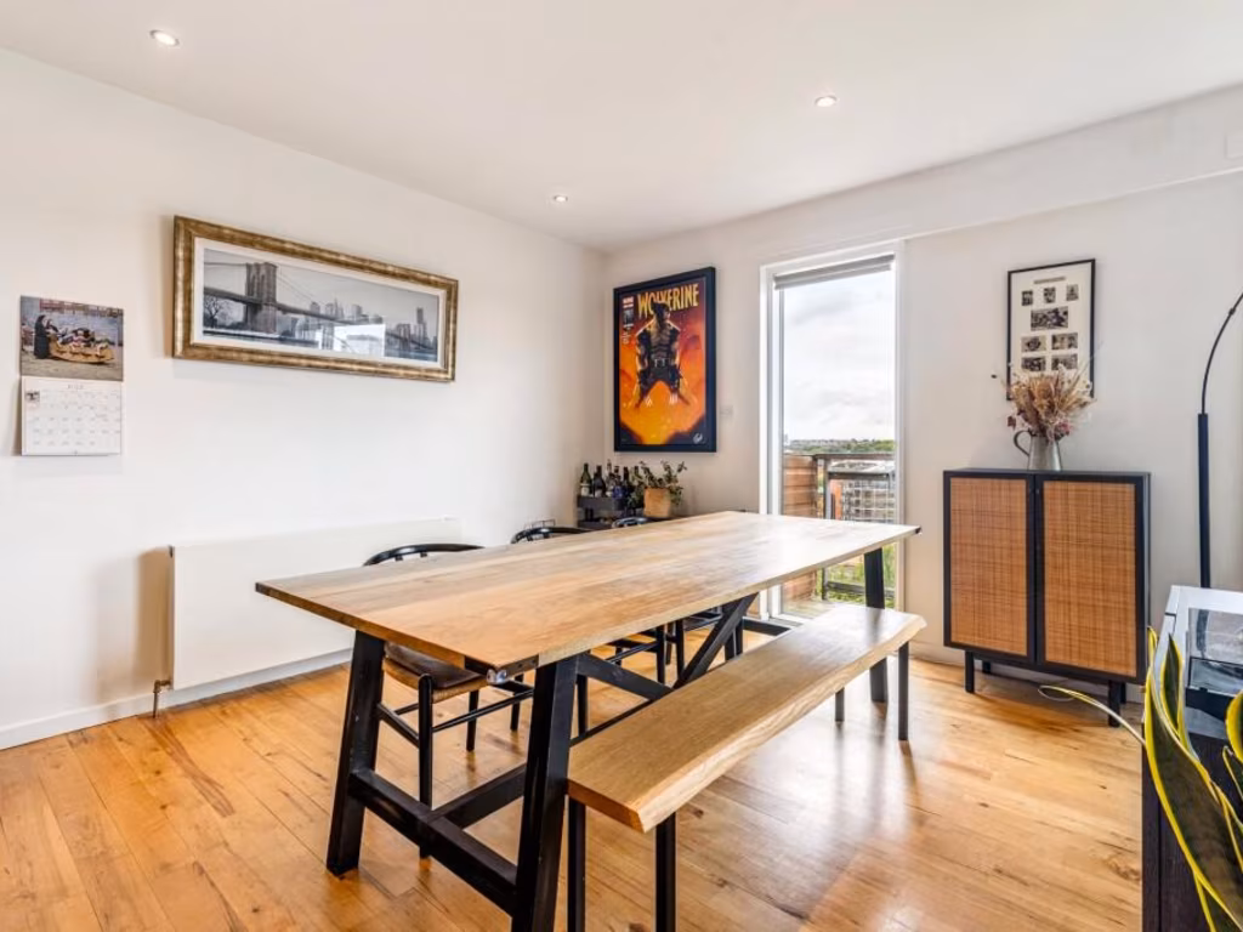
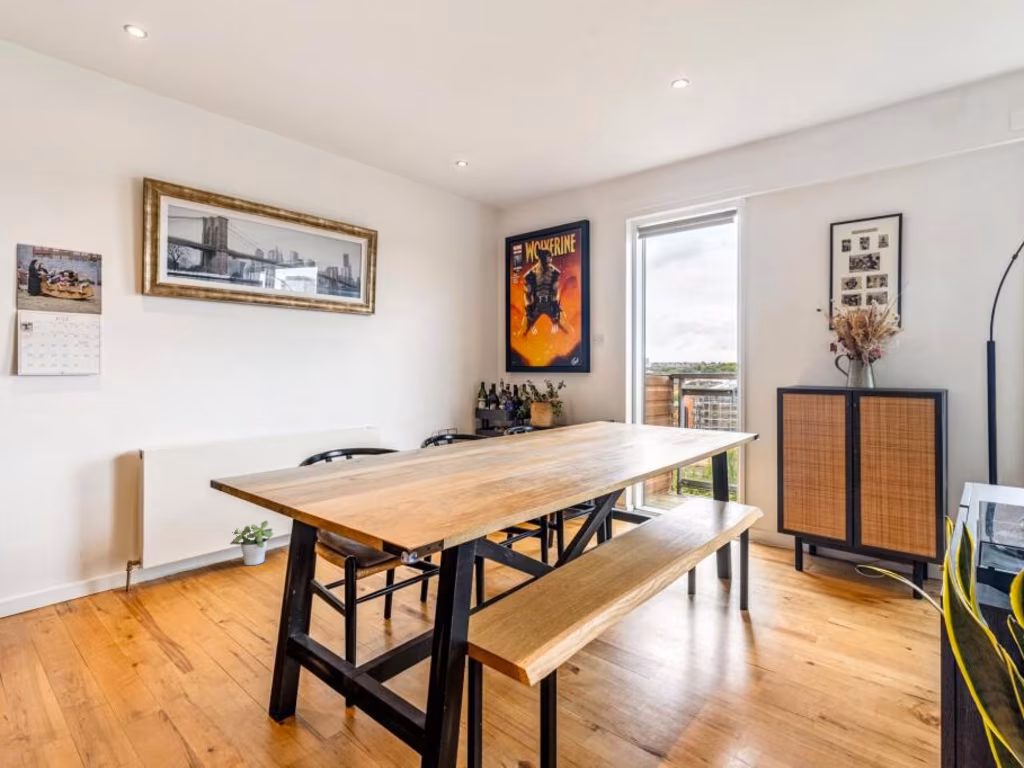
+ potted plant [229,520,274,566]
